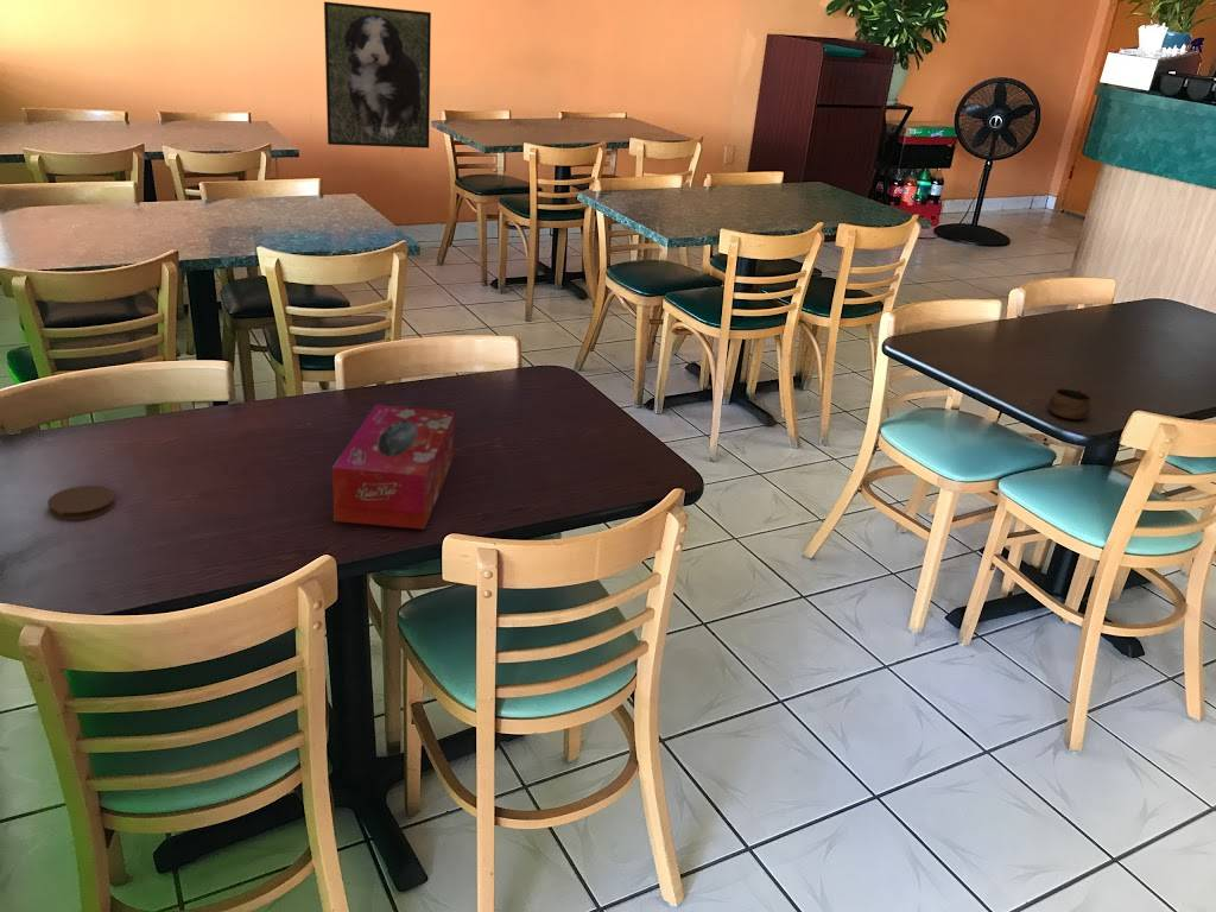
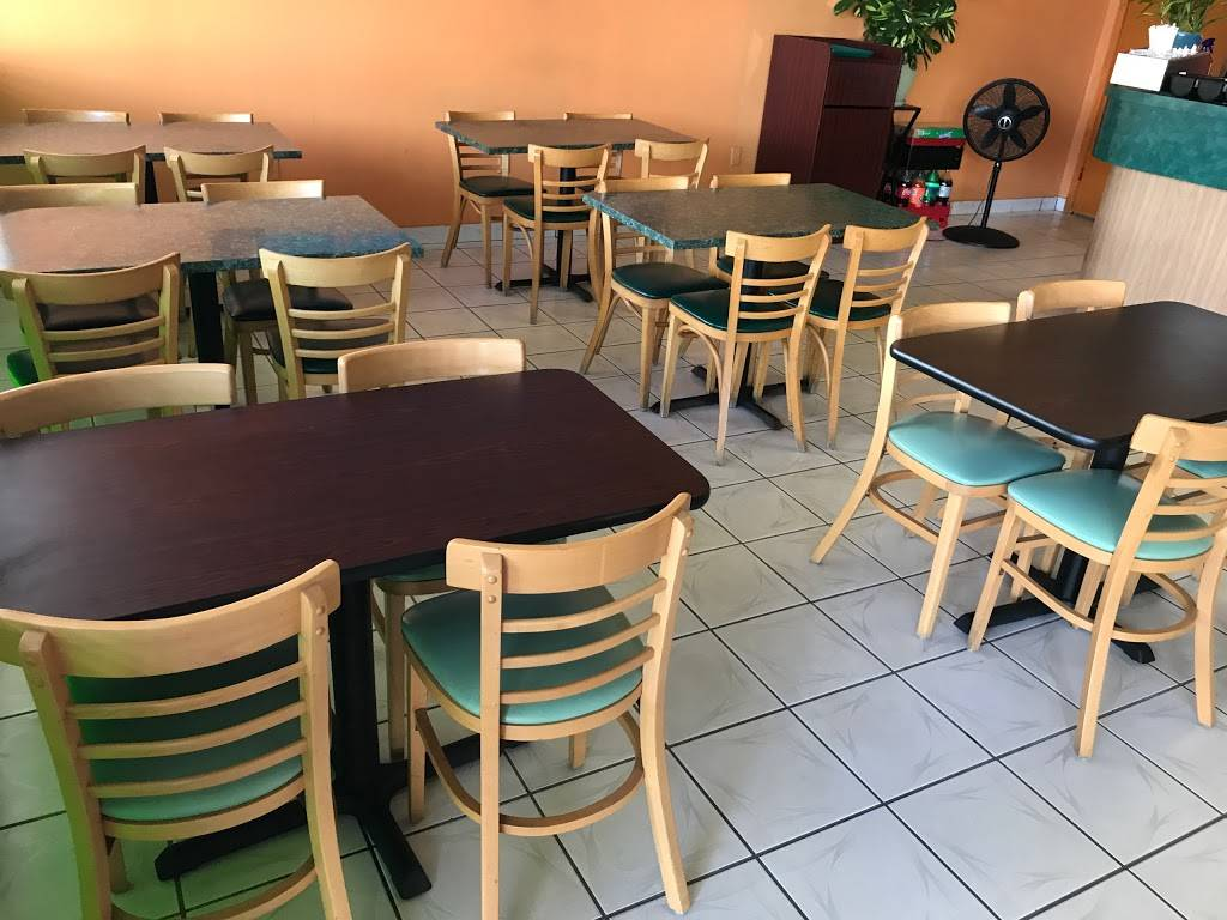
- cup [1047,387,1092,420]
- coaster [46,484,116,521]
- tissue box [331,404,456,531]
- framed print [323,0,432,150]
